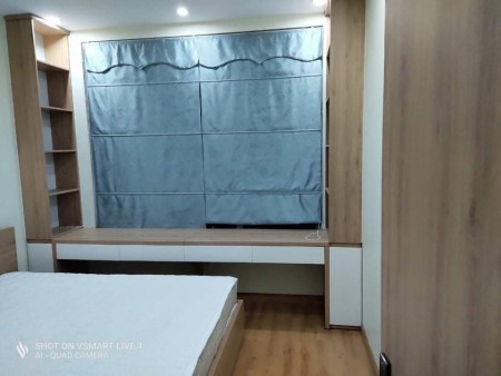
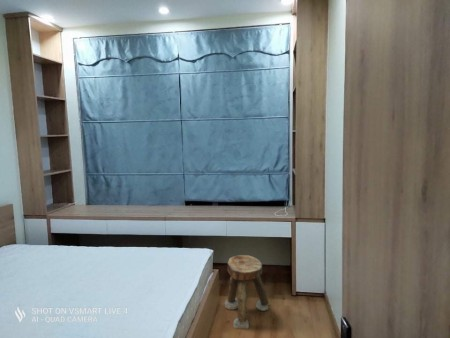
+ stool [224,254,270,330]
